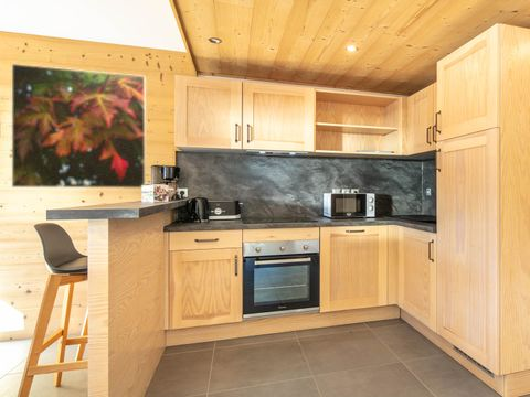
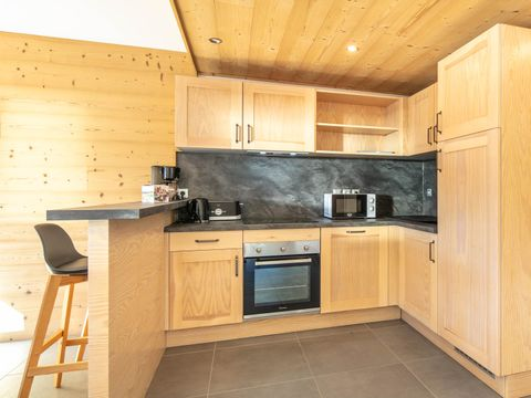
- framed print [11,63,147,190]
